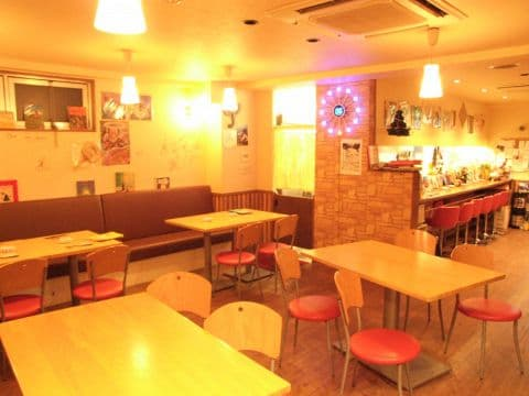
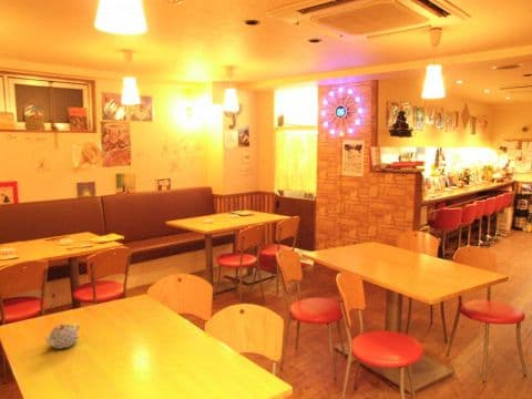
+ teapot [42,323,81,350]
